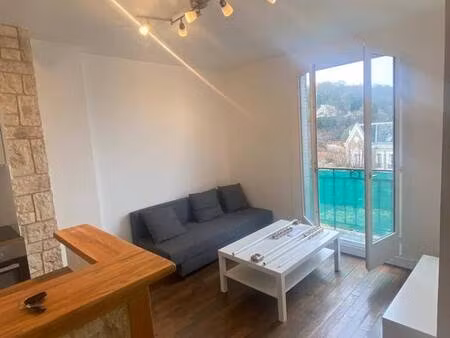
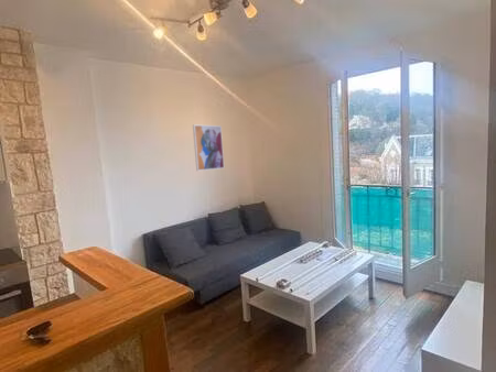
+ wall art [192,124,226,172]
